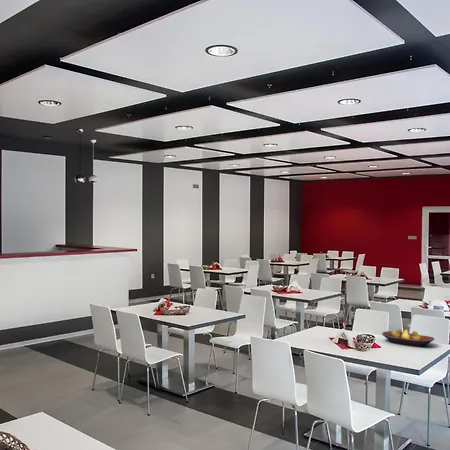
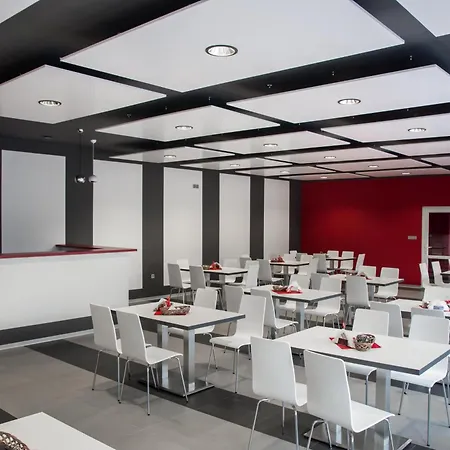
- fruit bowl [381,328,435,348]
